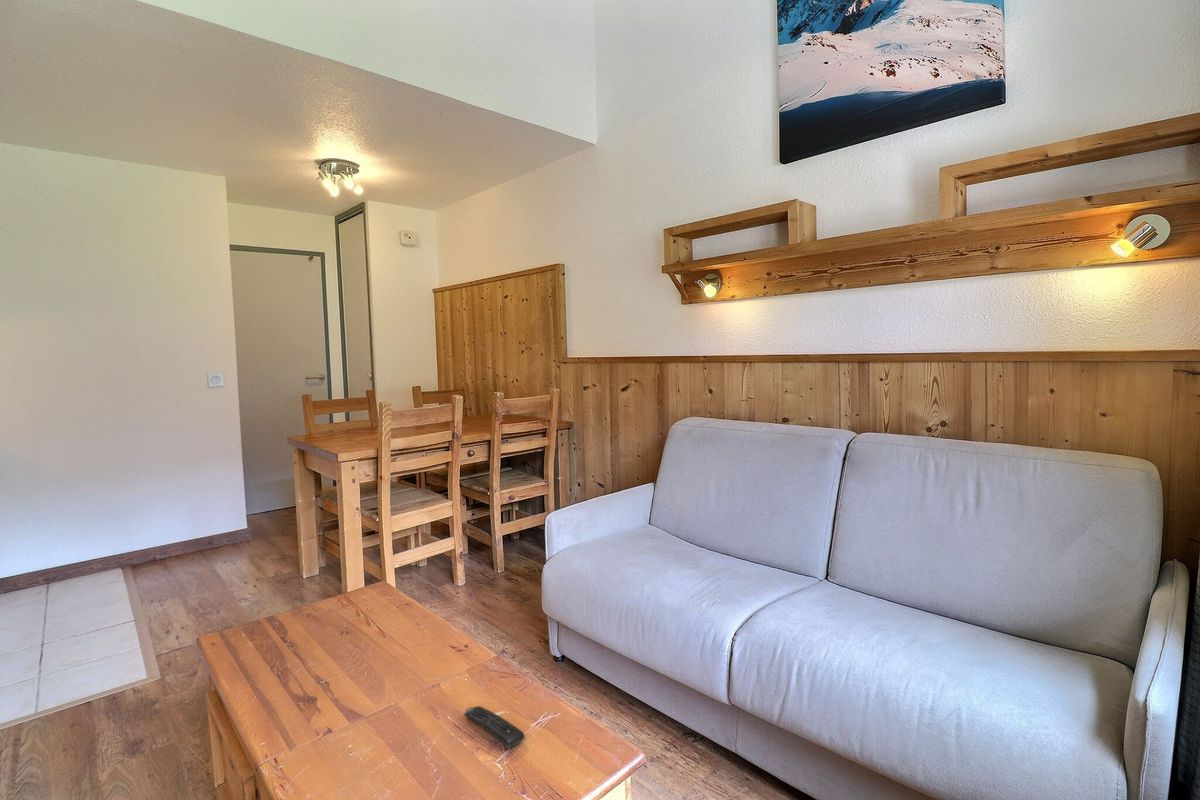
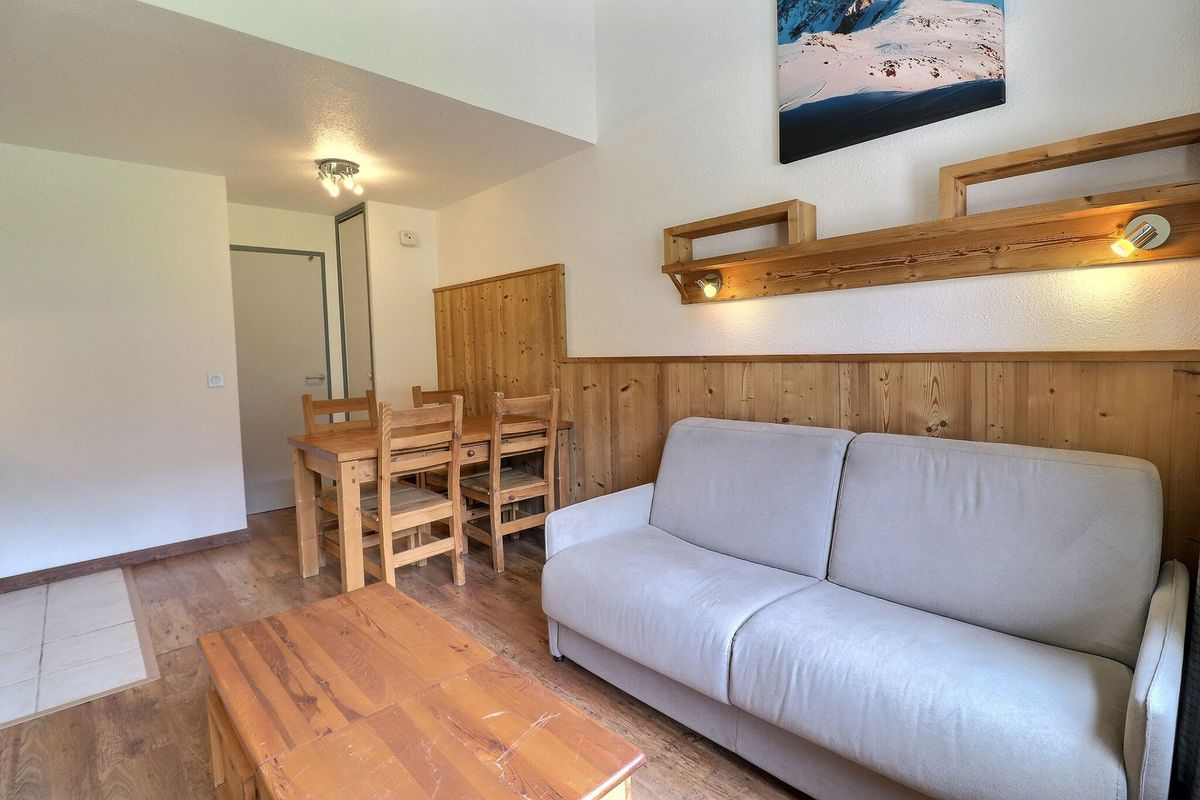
- remote control [464,705,526,750]
